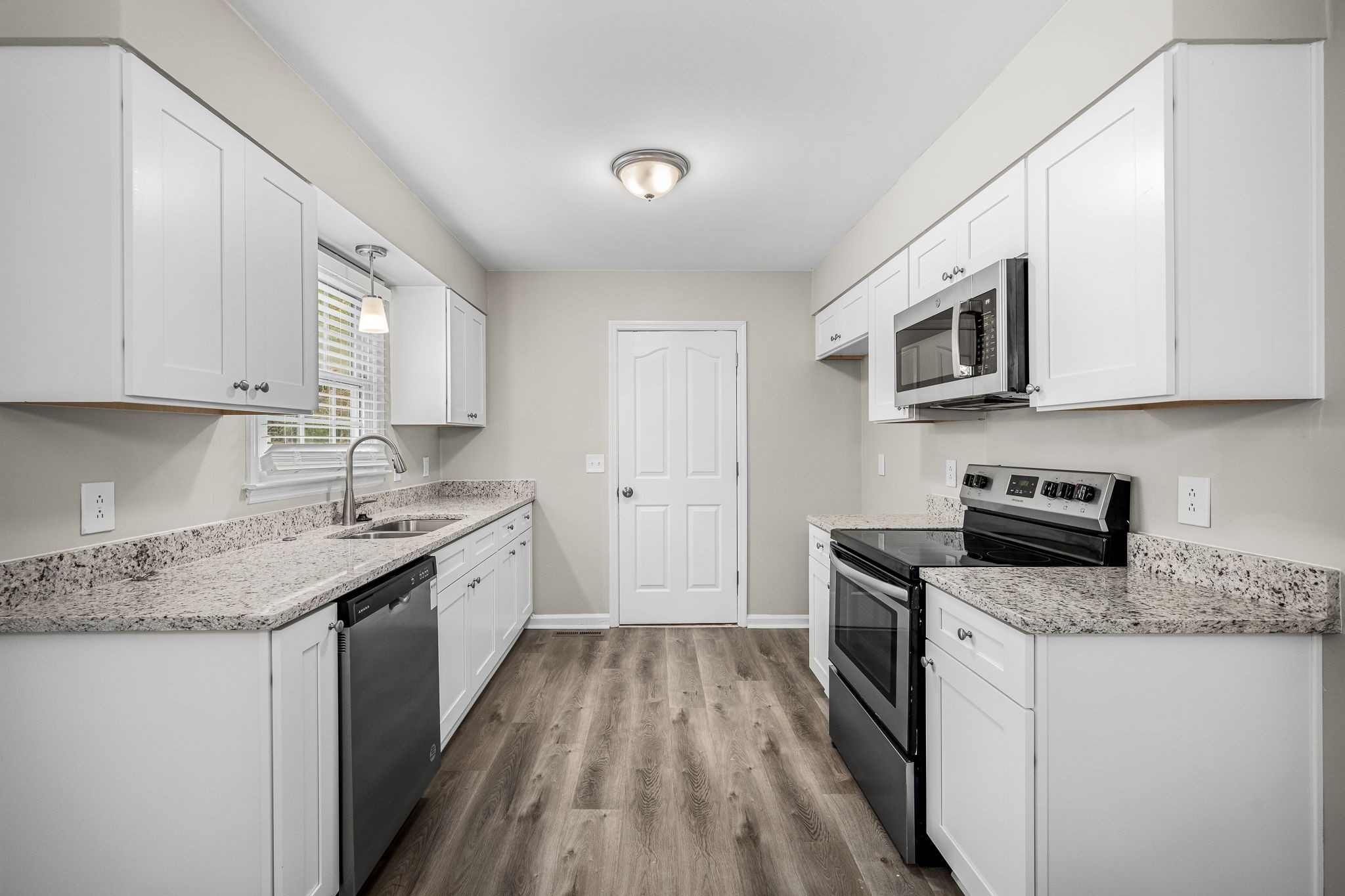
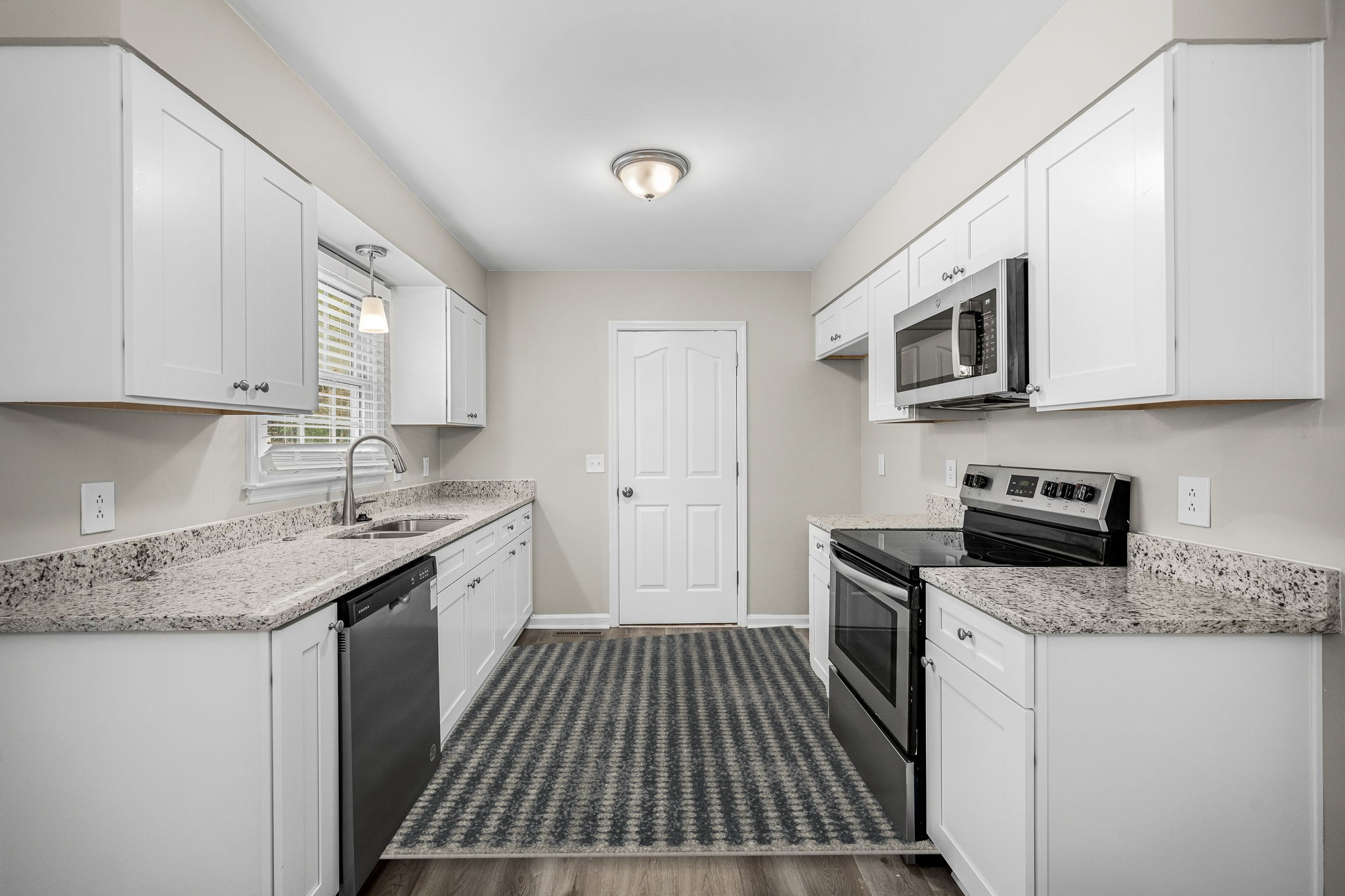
+ rug [378,625,942,860]
